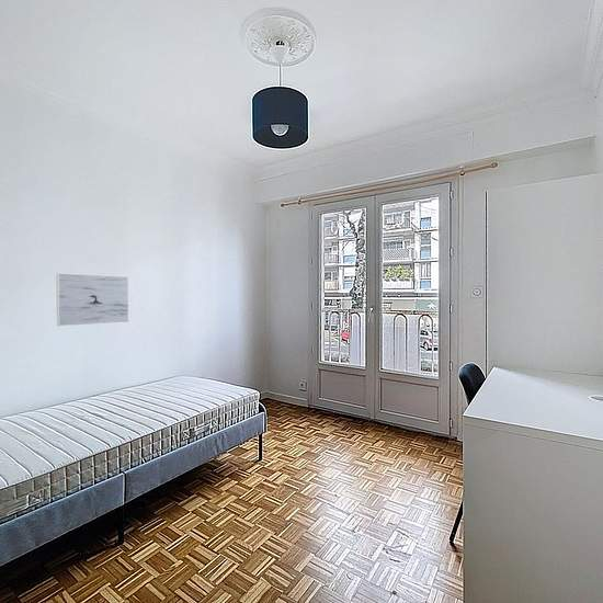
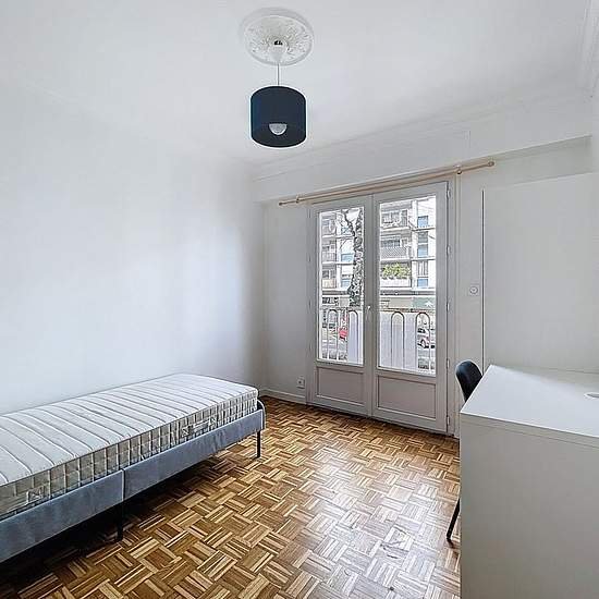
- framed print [56,272,129,327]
